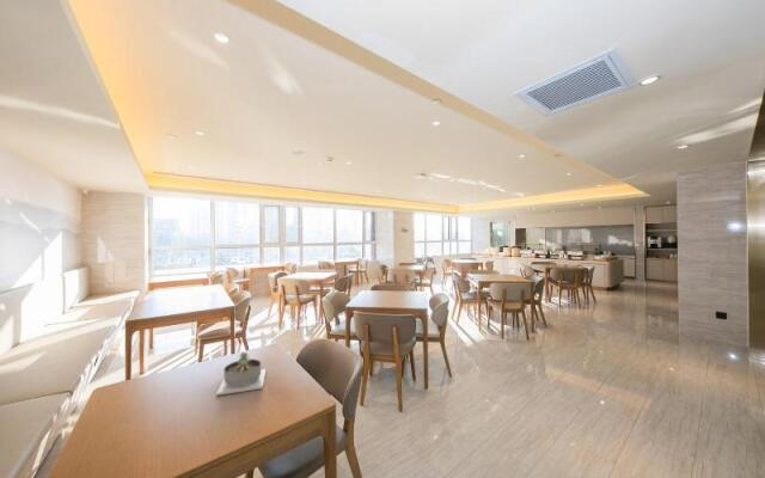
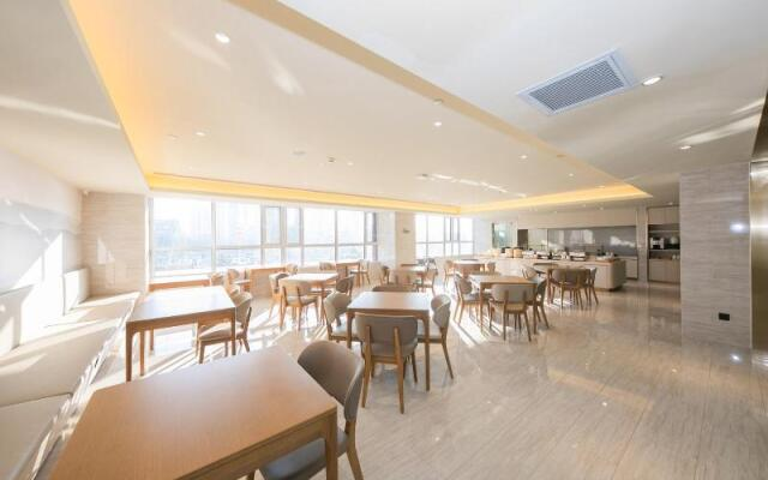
- succulent planter [215,351,267,397]
